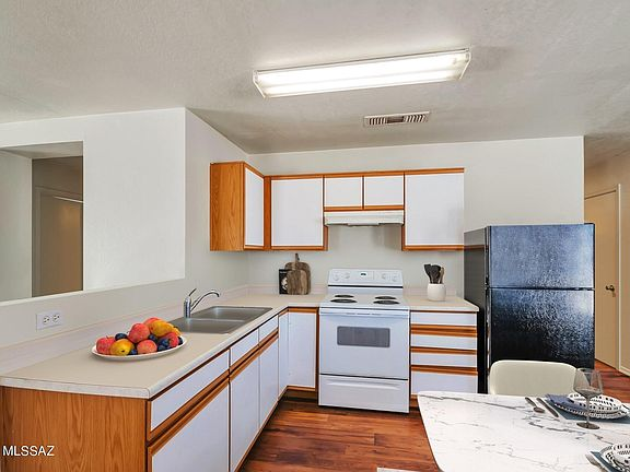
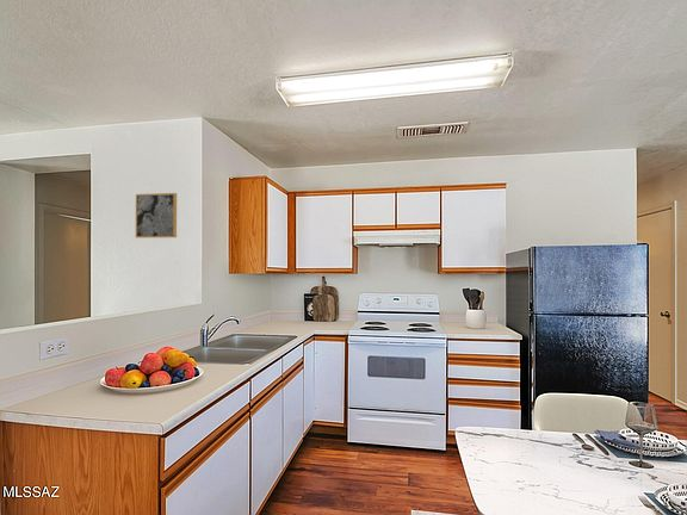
+ wall art [135,192,178,238]
